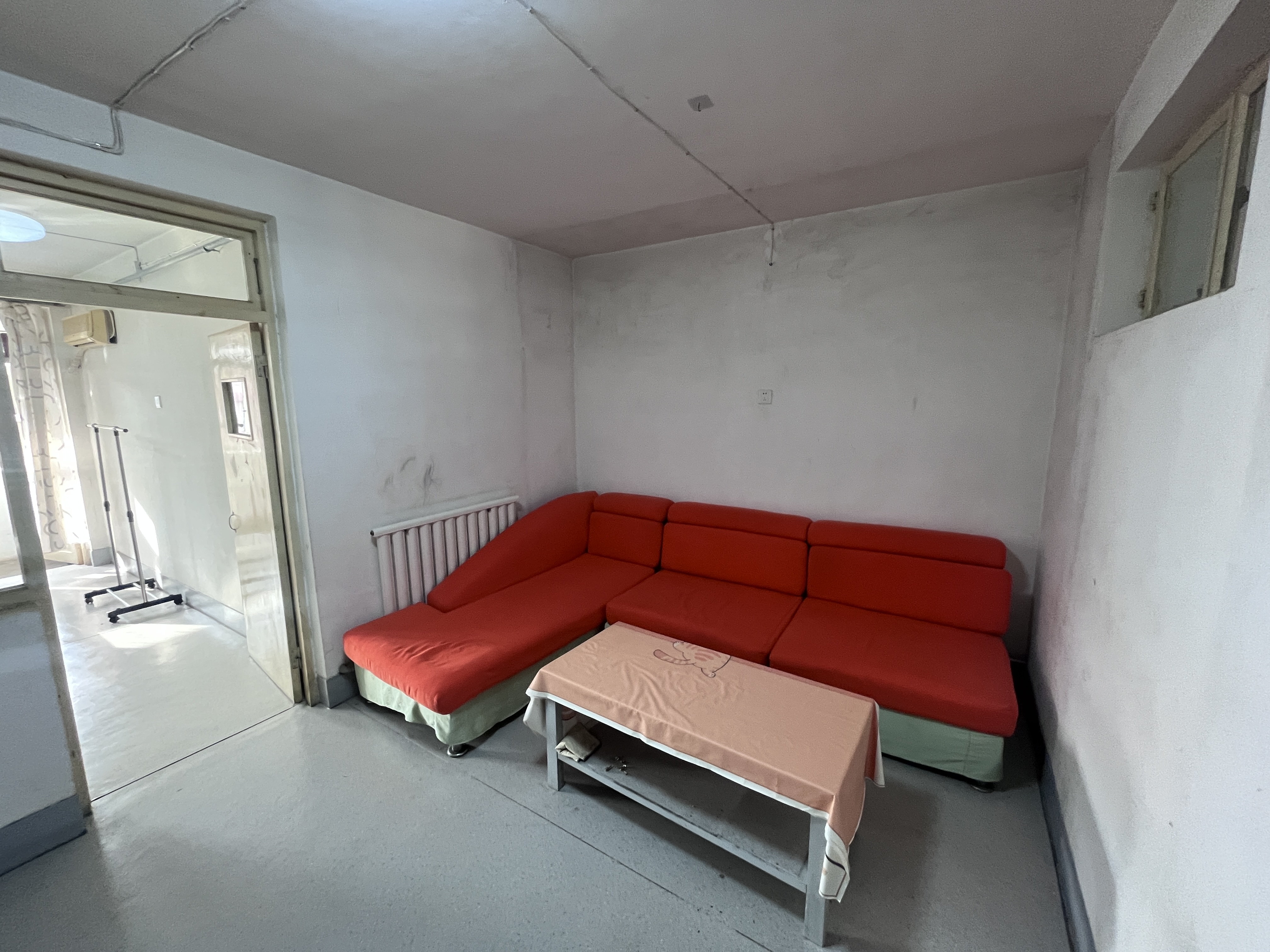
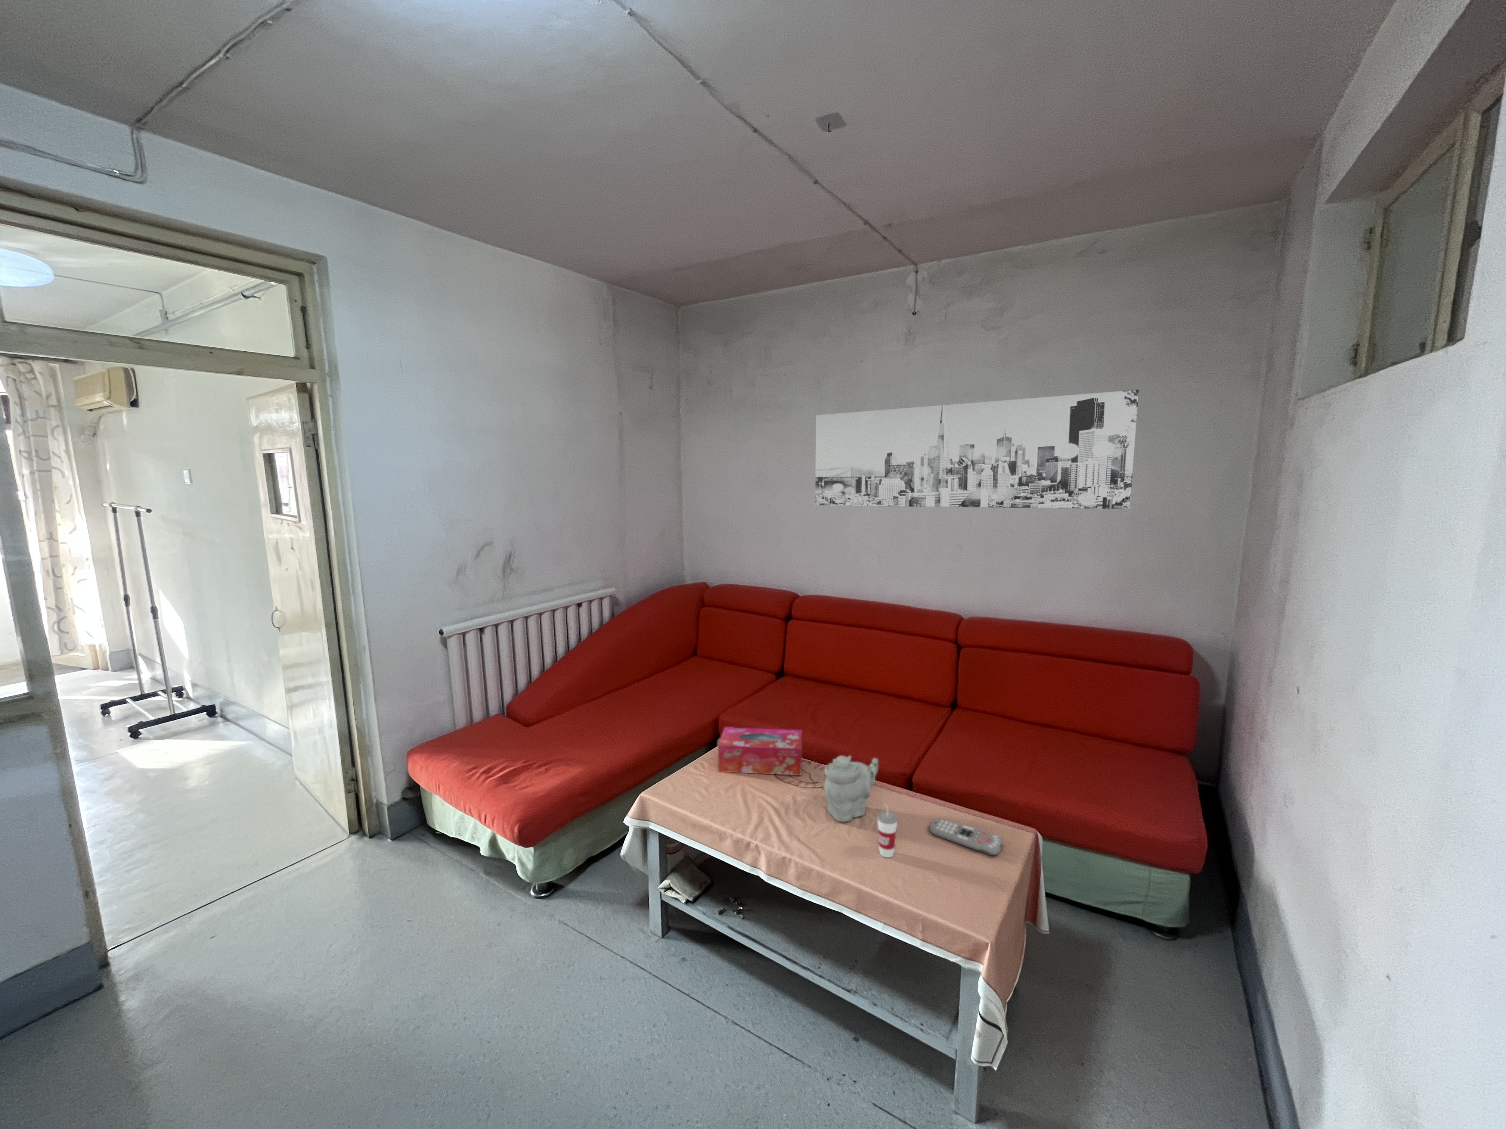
+ teapot [824,755,879,822]
+ wall art [815,389,1140,509]
+ cup [876,803,898,857]
+ tissue box [717,727,803,776]
+ remote control [930,818,1003,856]
